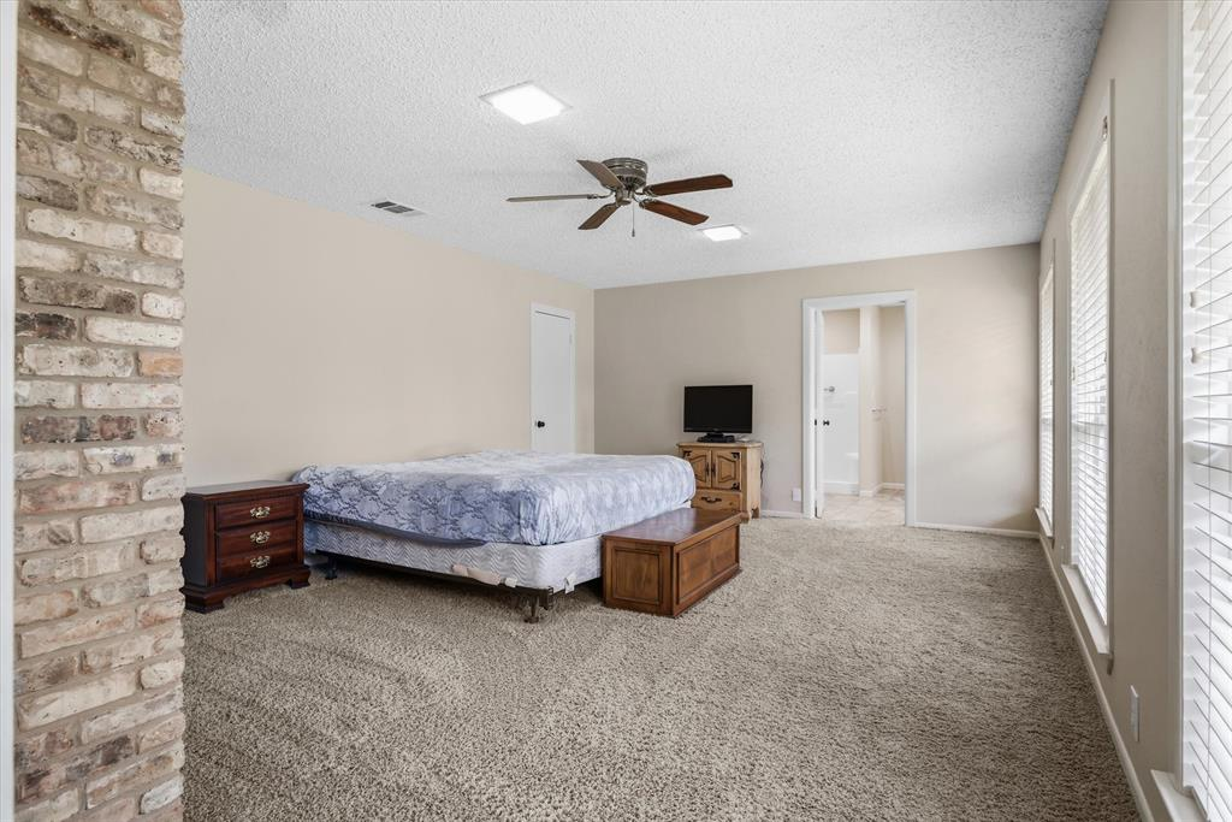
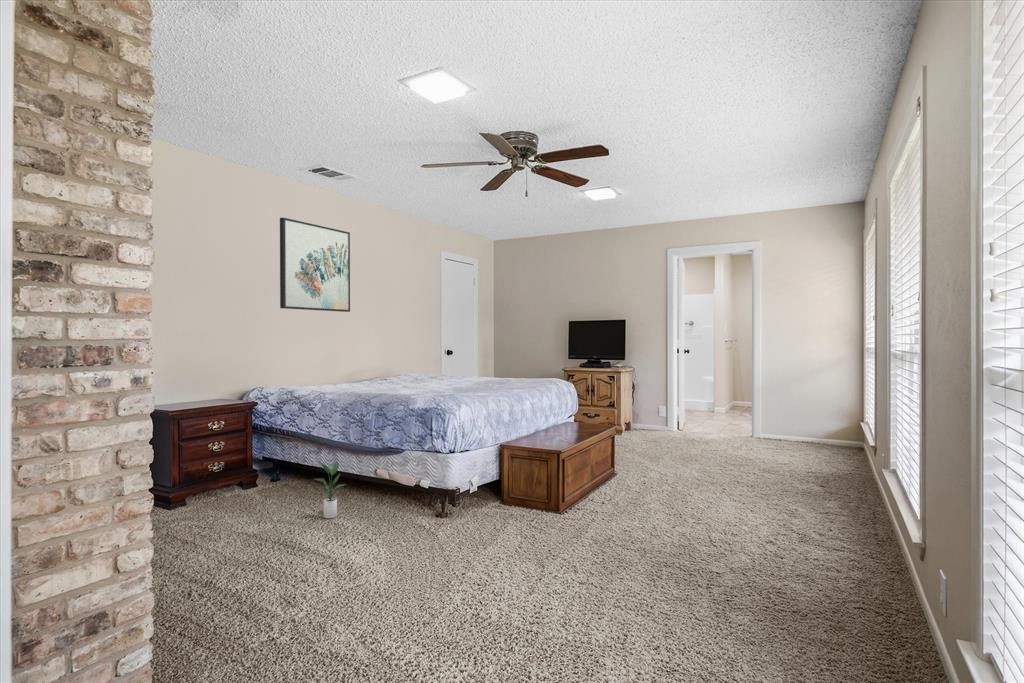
+ potted plant [313,460,348,520]
+ wall art [279,217,351,313]
